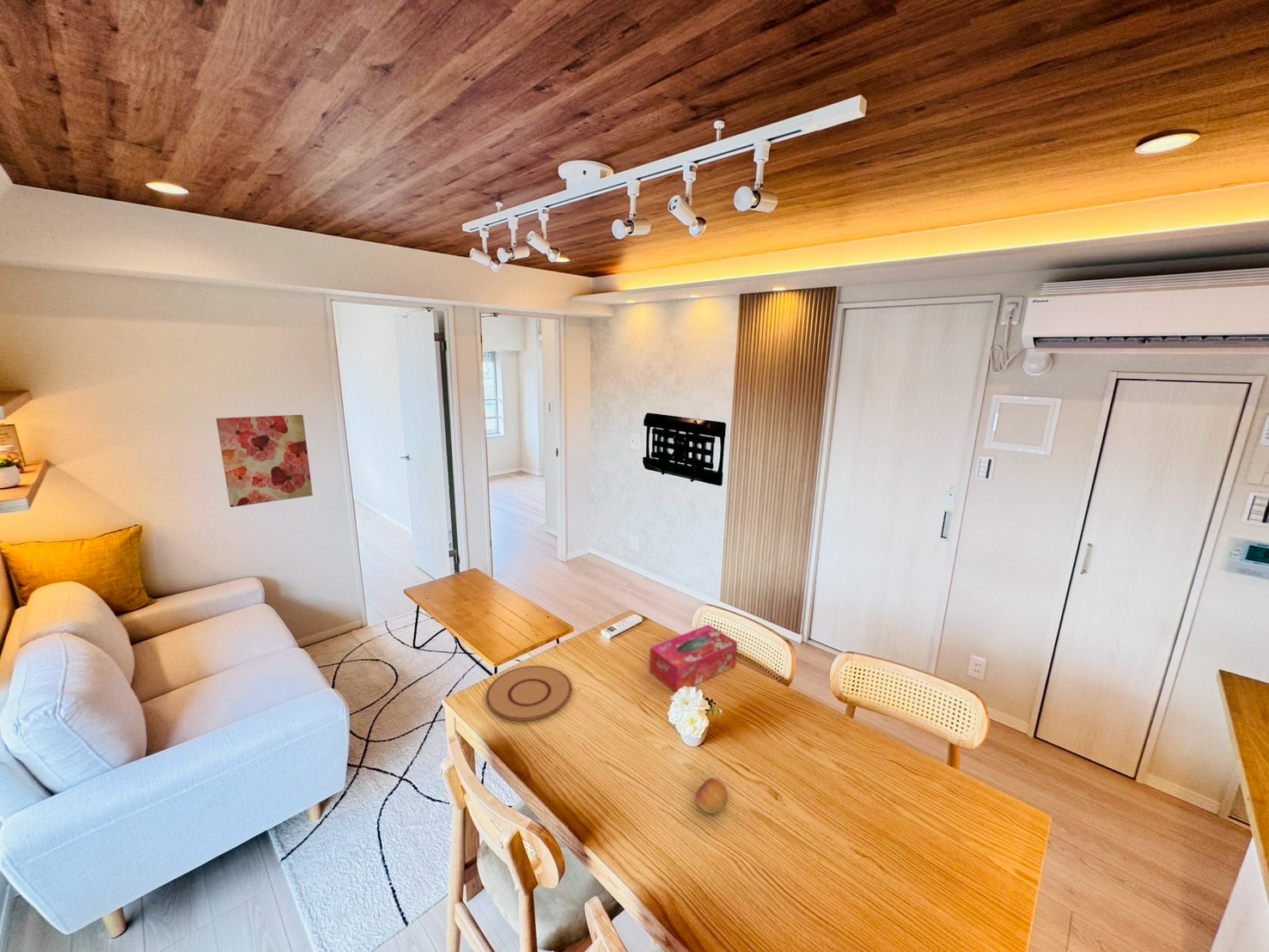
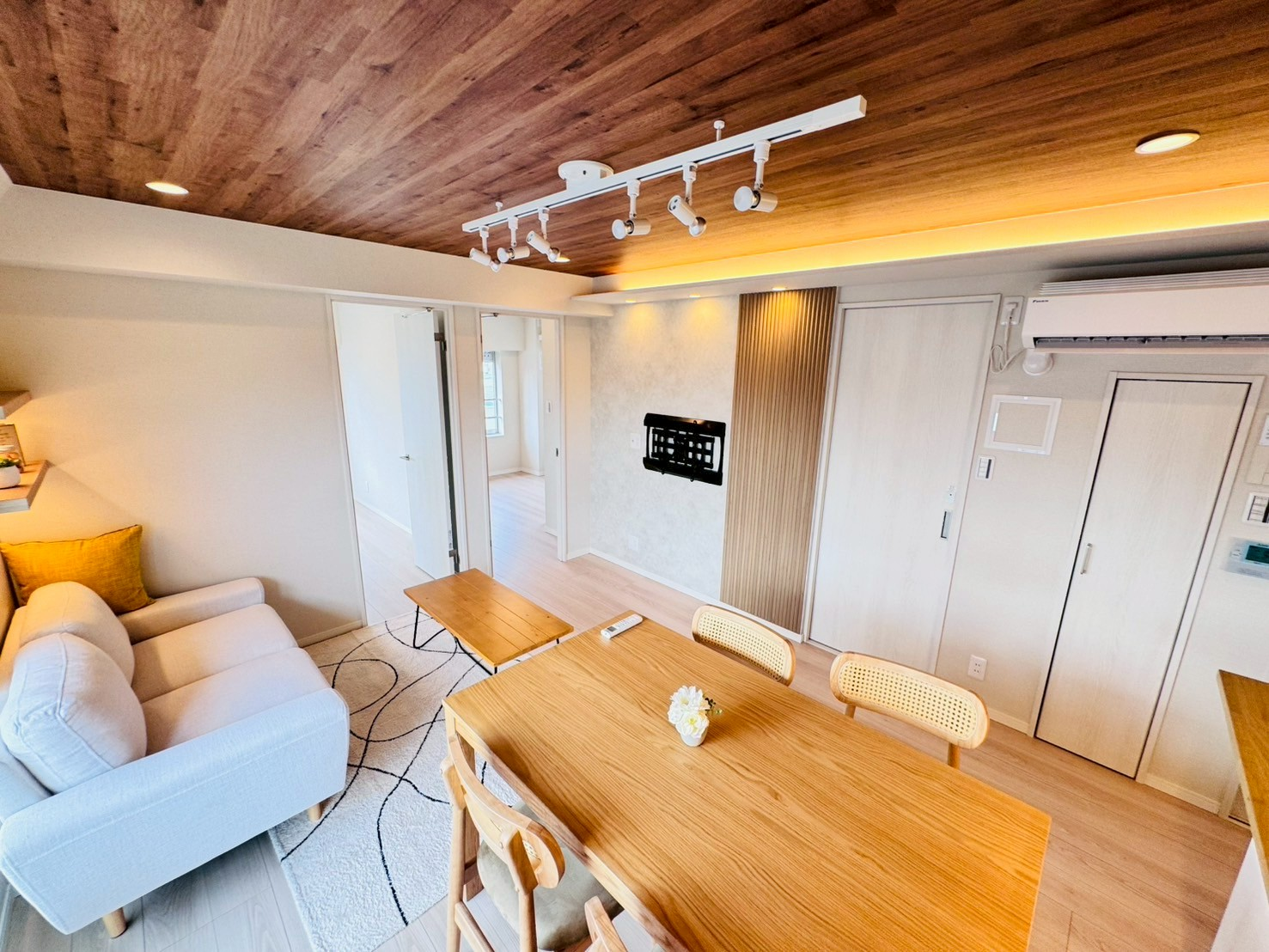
- fruit [694,777,729,815]
- wall art [216,414,314,508]
- plate [485,665,572,722]
- tissue box [649,624,738,693]
